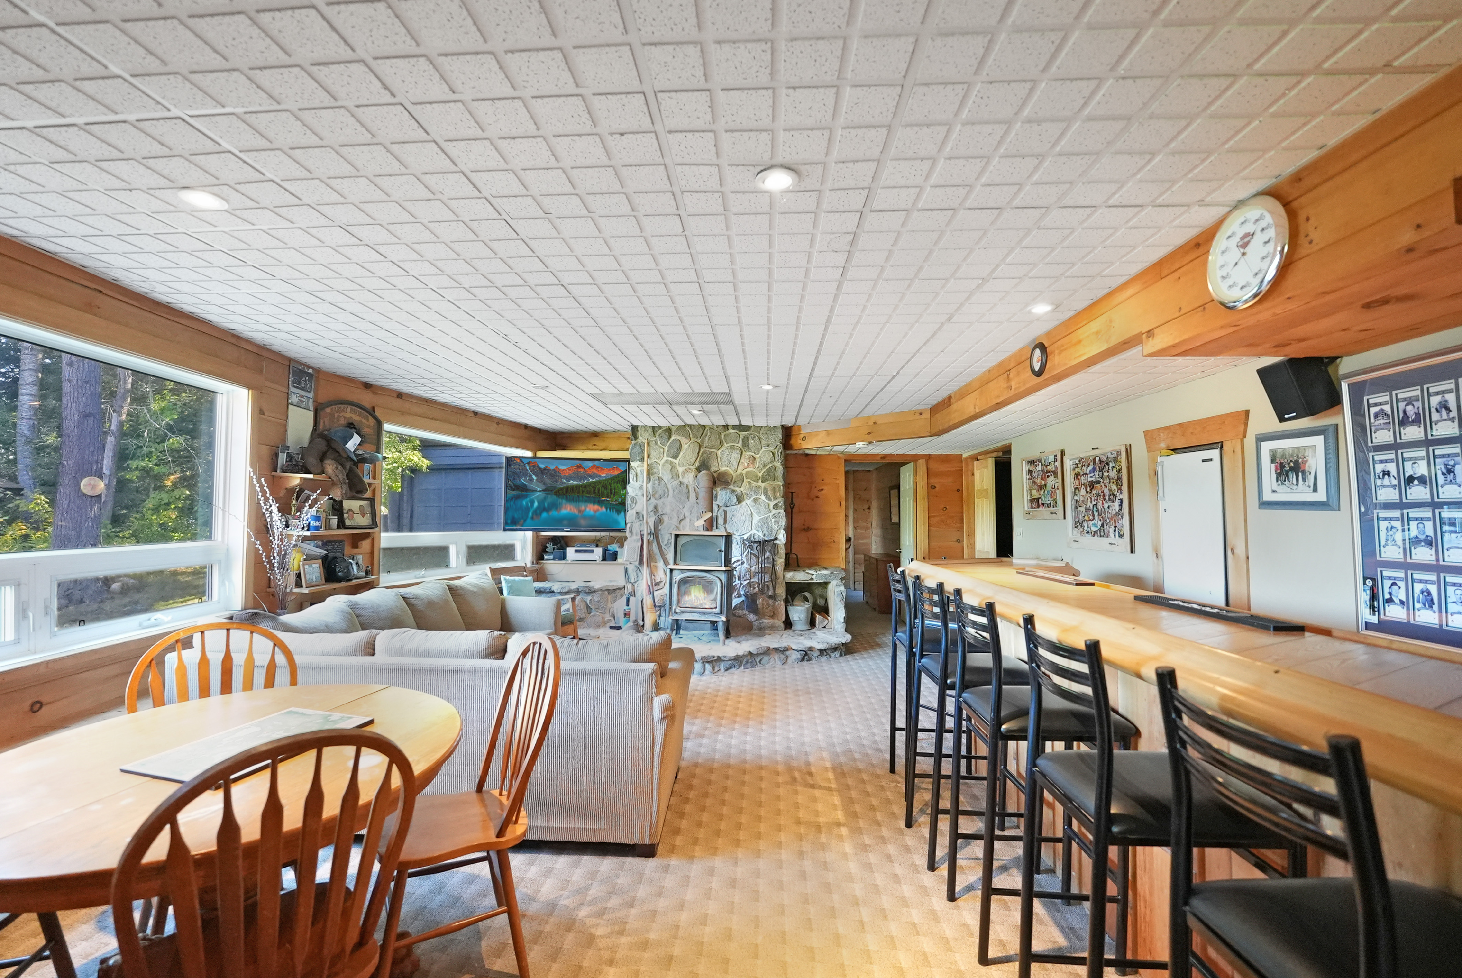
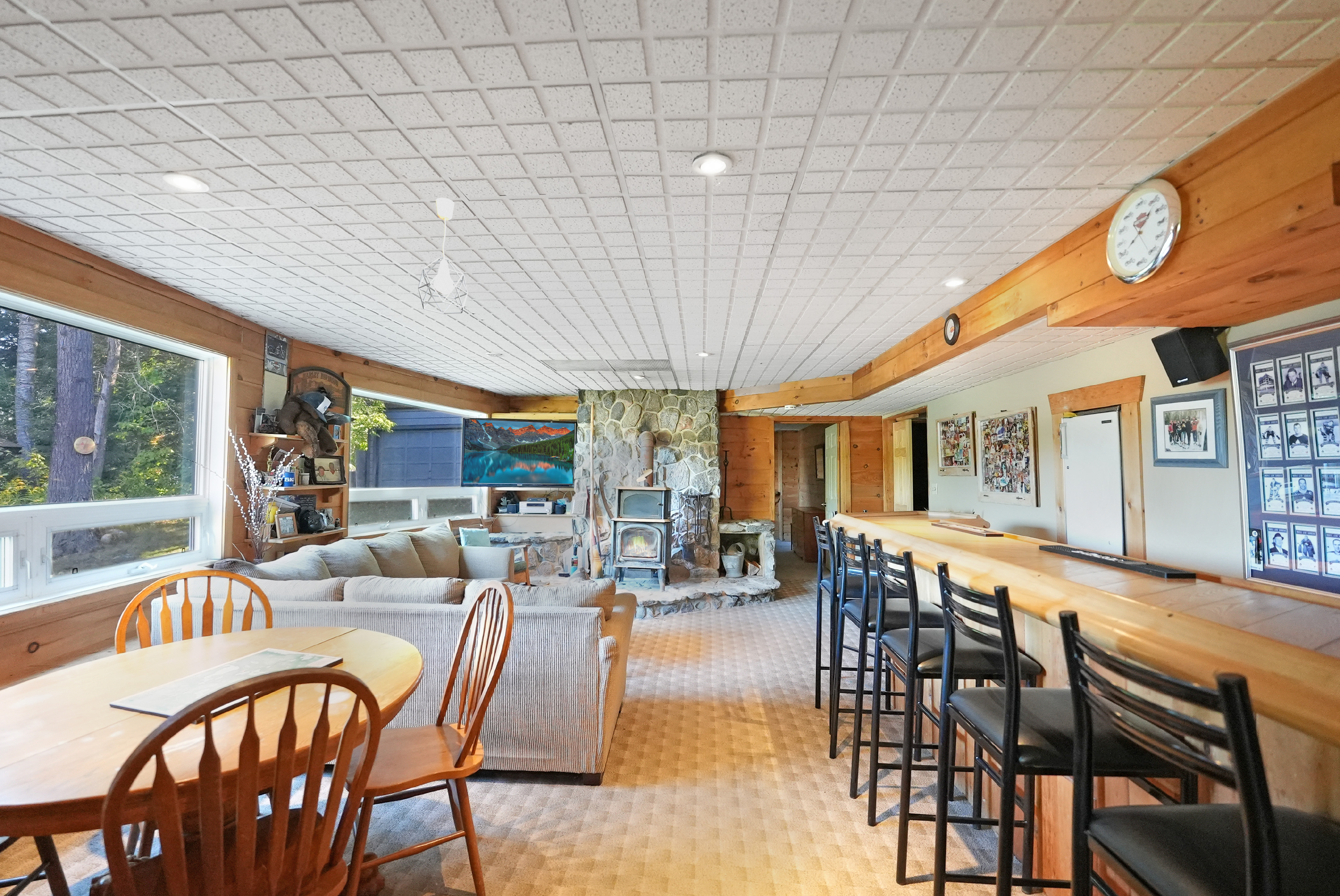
+ pendant light [418,198,468,314]
